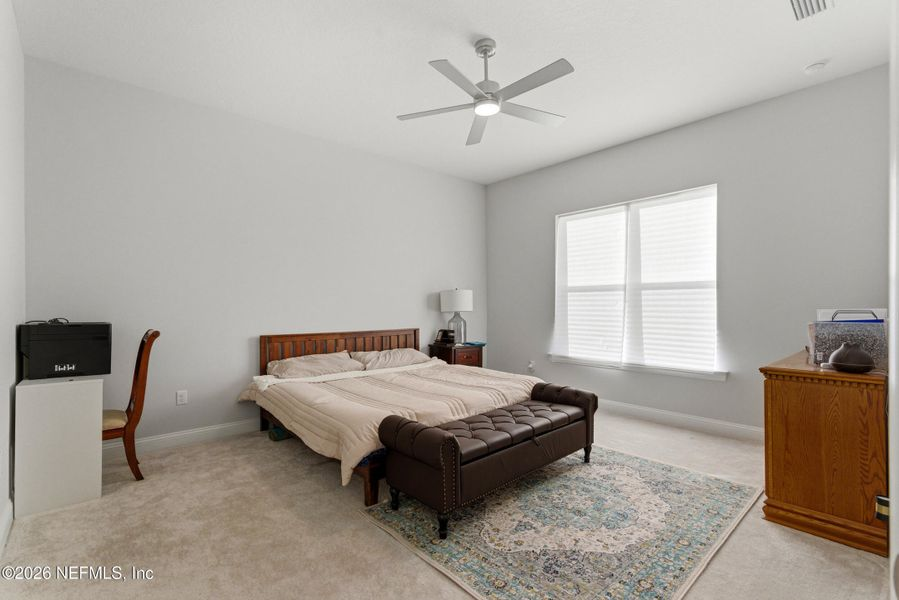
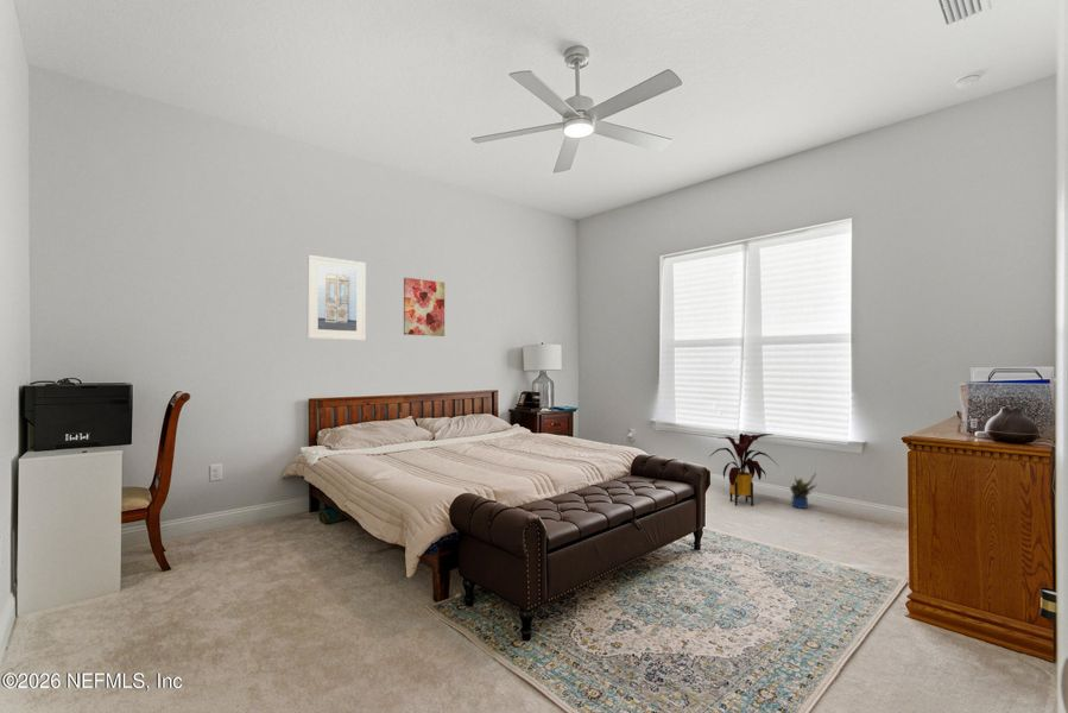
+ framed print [307,254,367,341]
+ house plant [708,433,779,507]
+ potted plant [789,473,817,510]
+ wall art [403,277,445,337]
